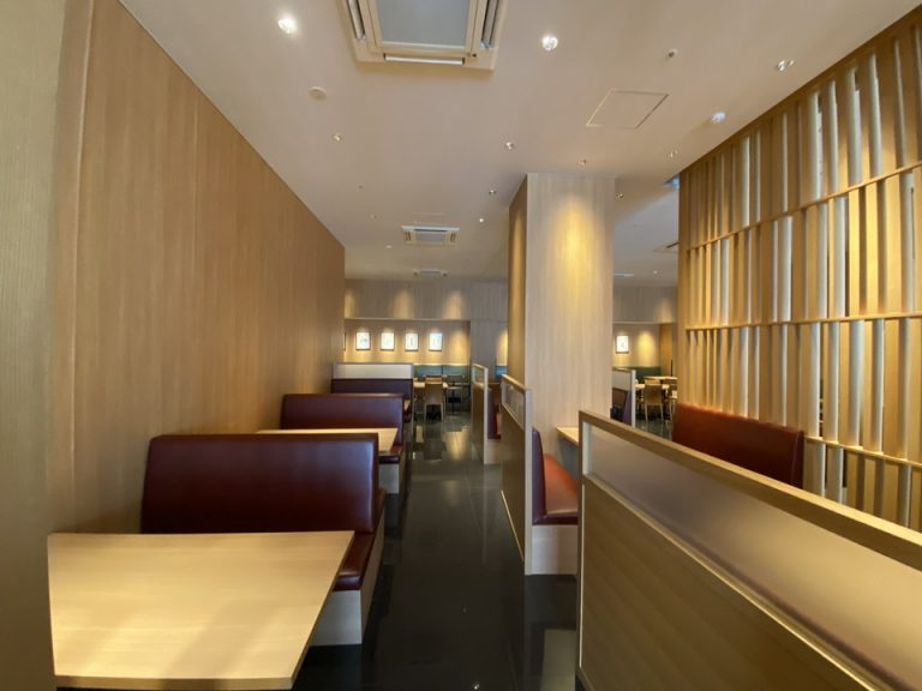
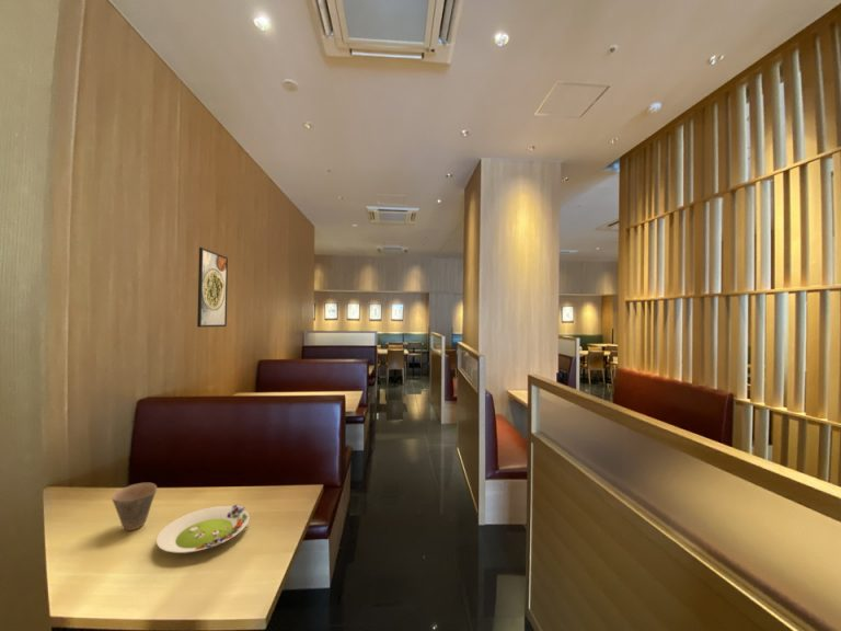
+ salad plate [155,503,251,554]
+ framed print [196,246,229,329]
+ cup [111,482,158,531]
